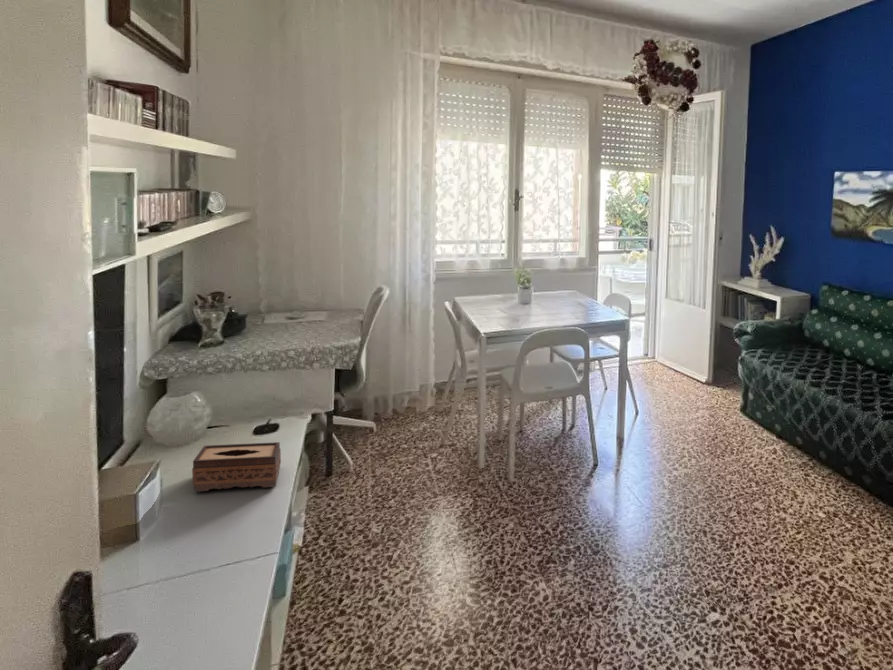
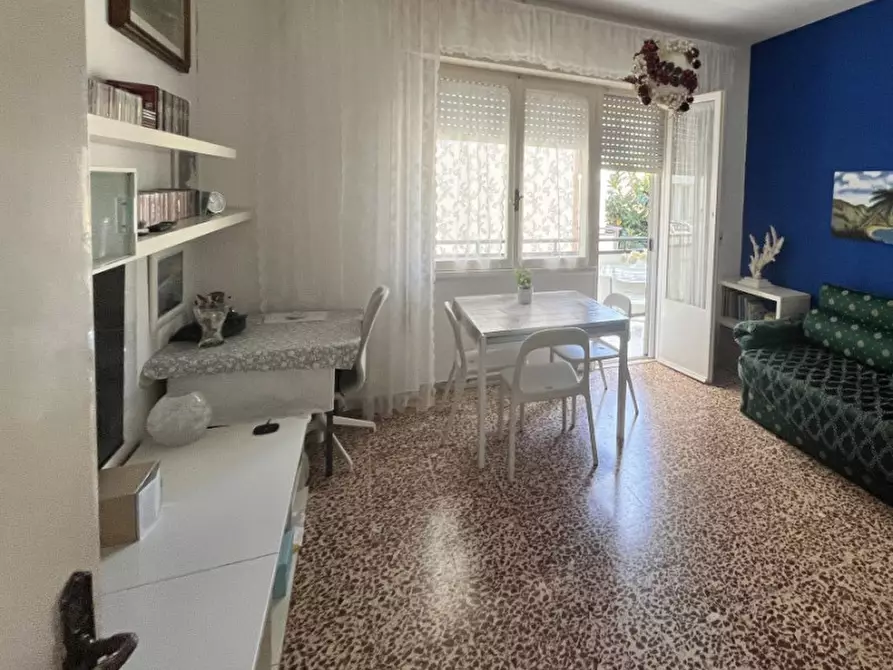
- tissue box [191,441,282,493]
